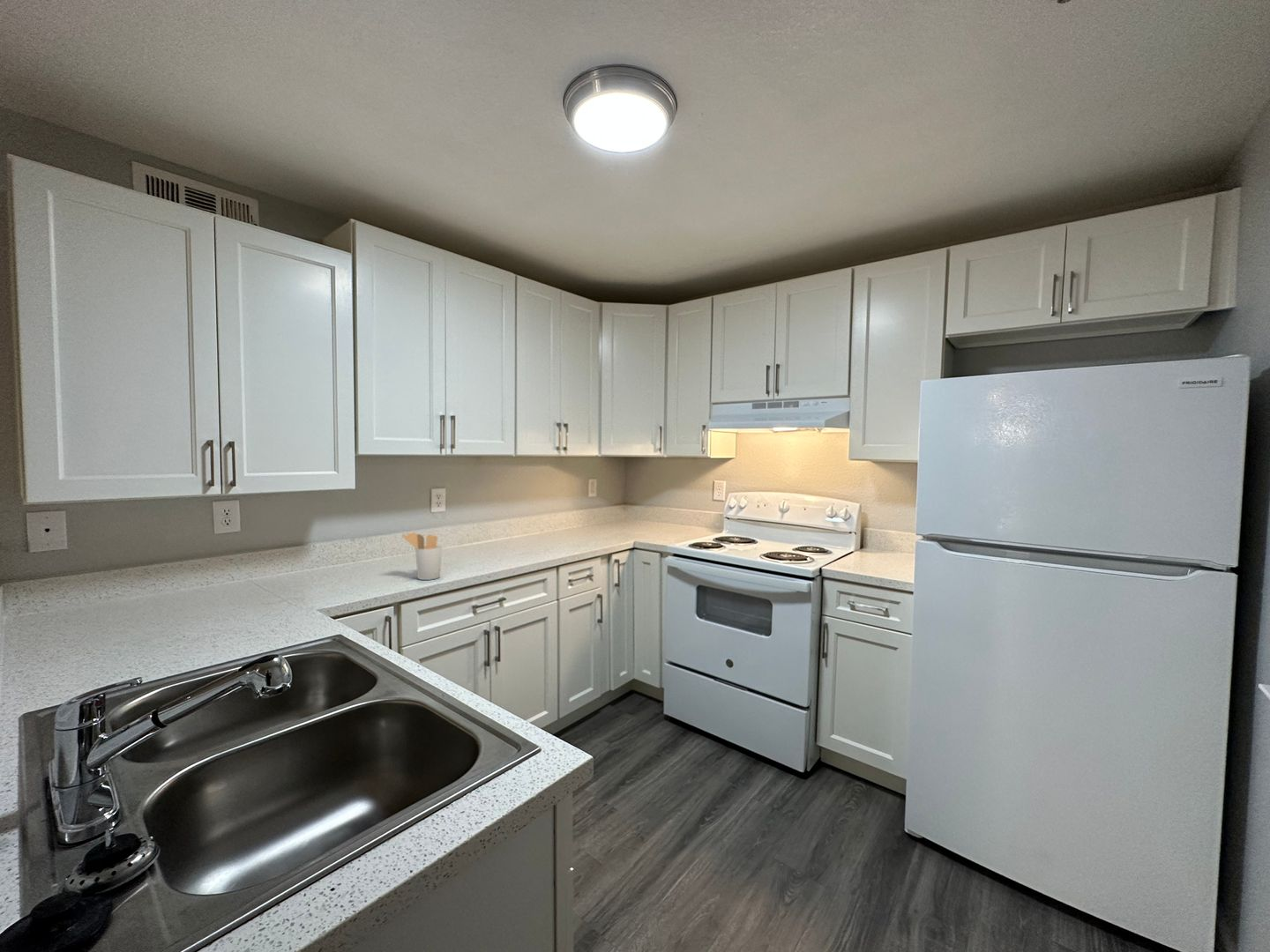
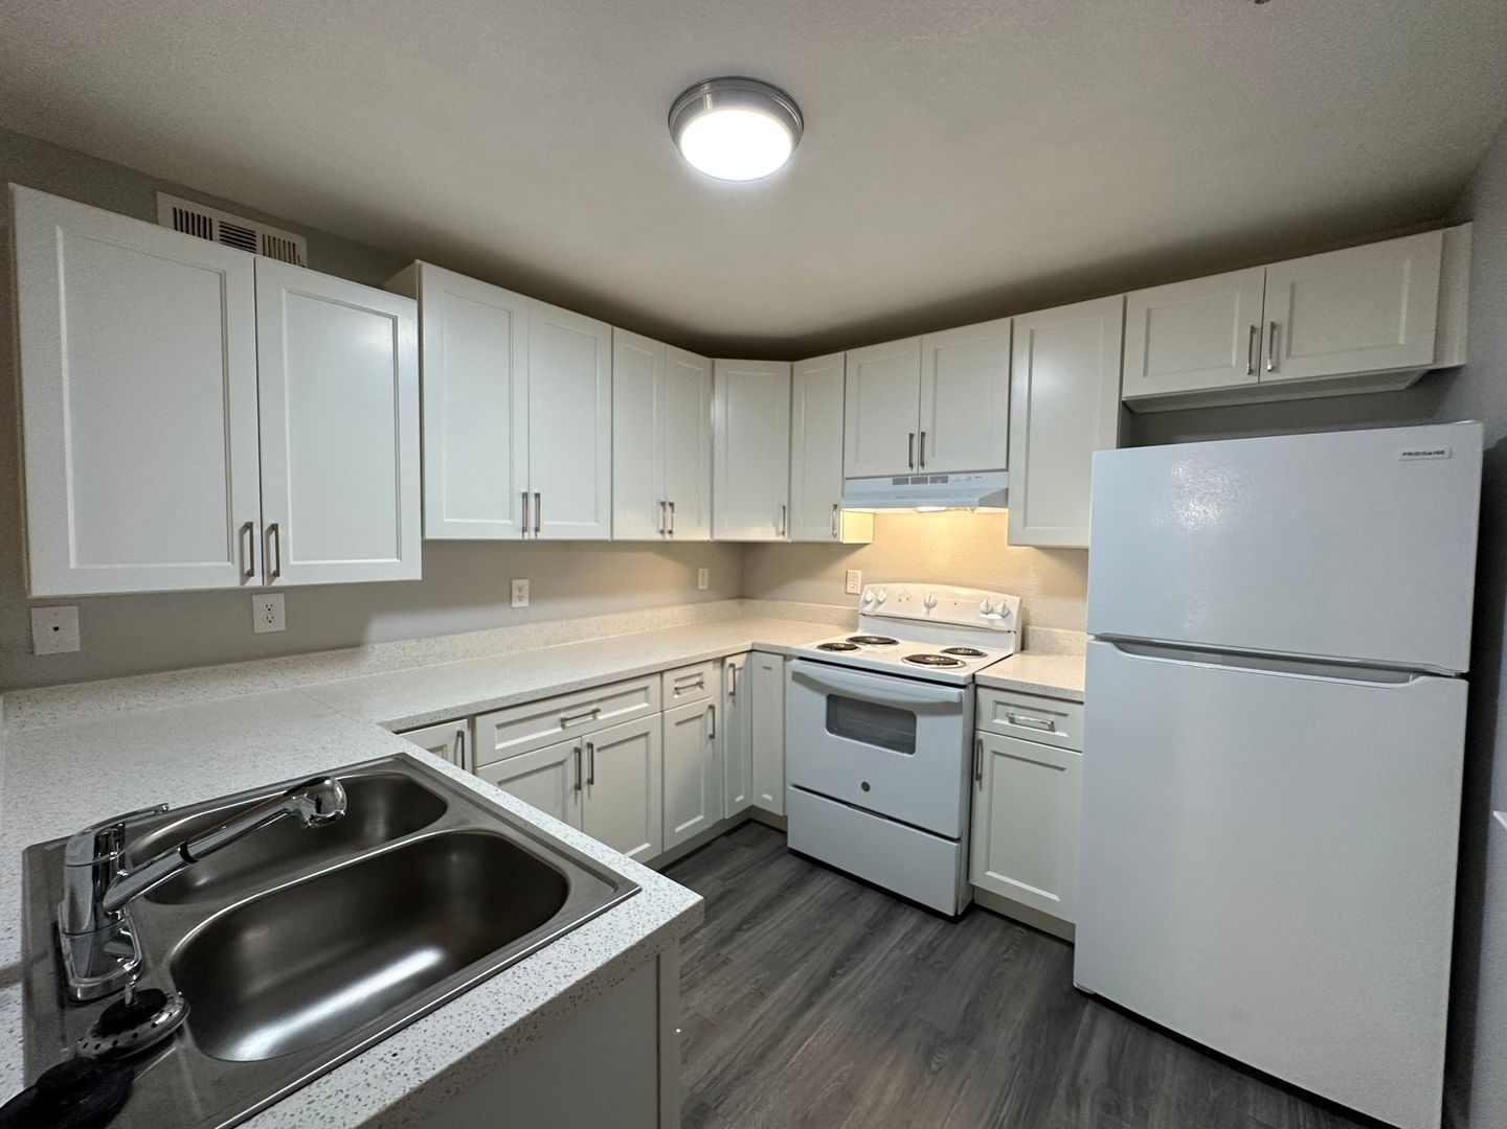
- utensil holder [401,532,443,581]
